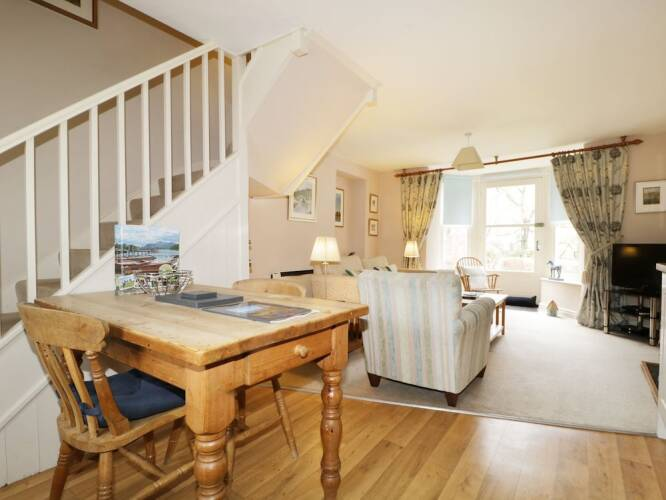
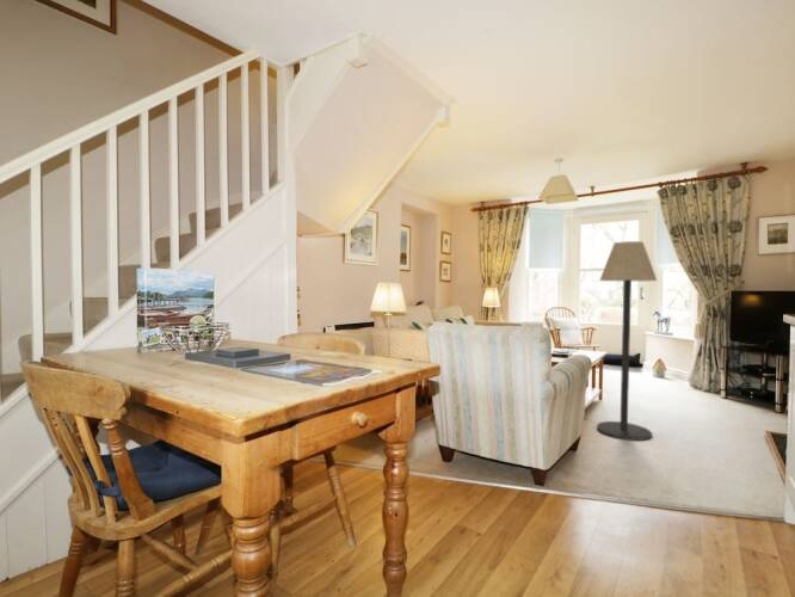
+ floor lamp [596,240,658,442]
